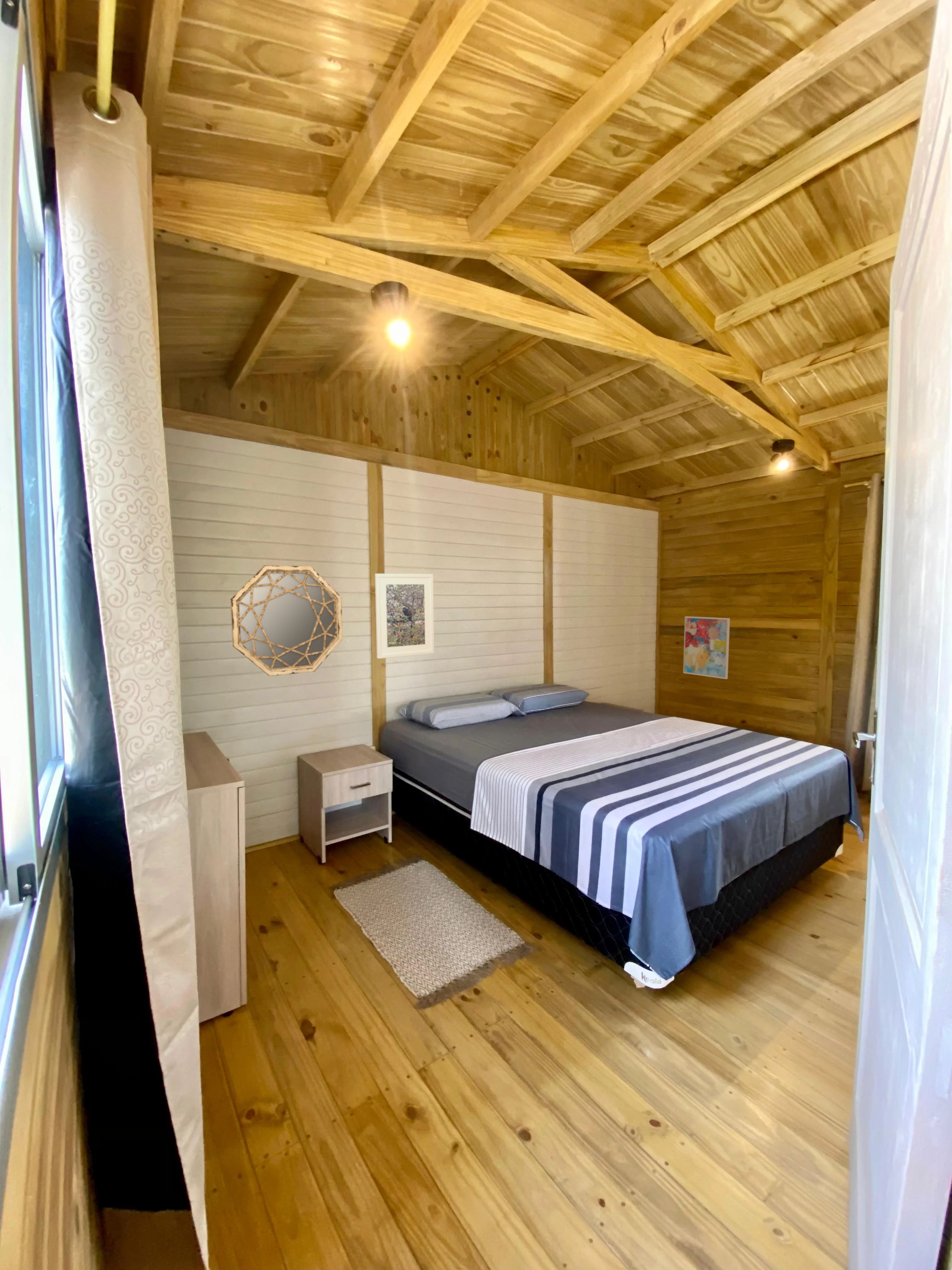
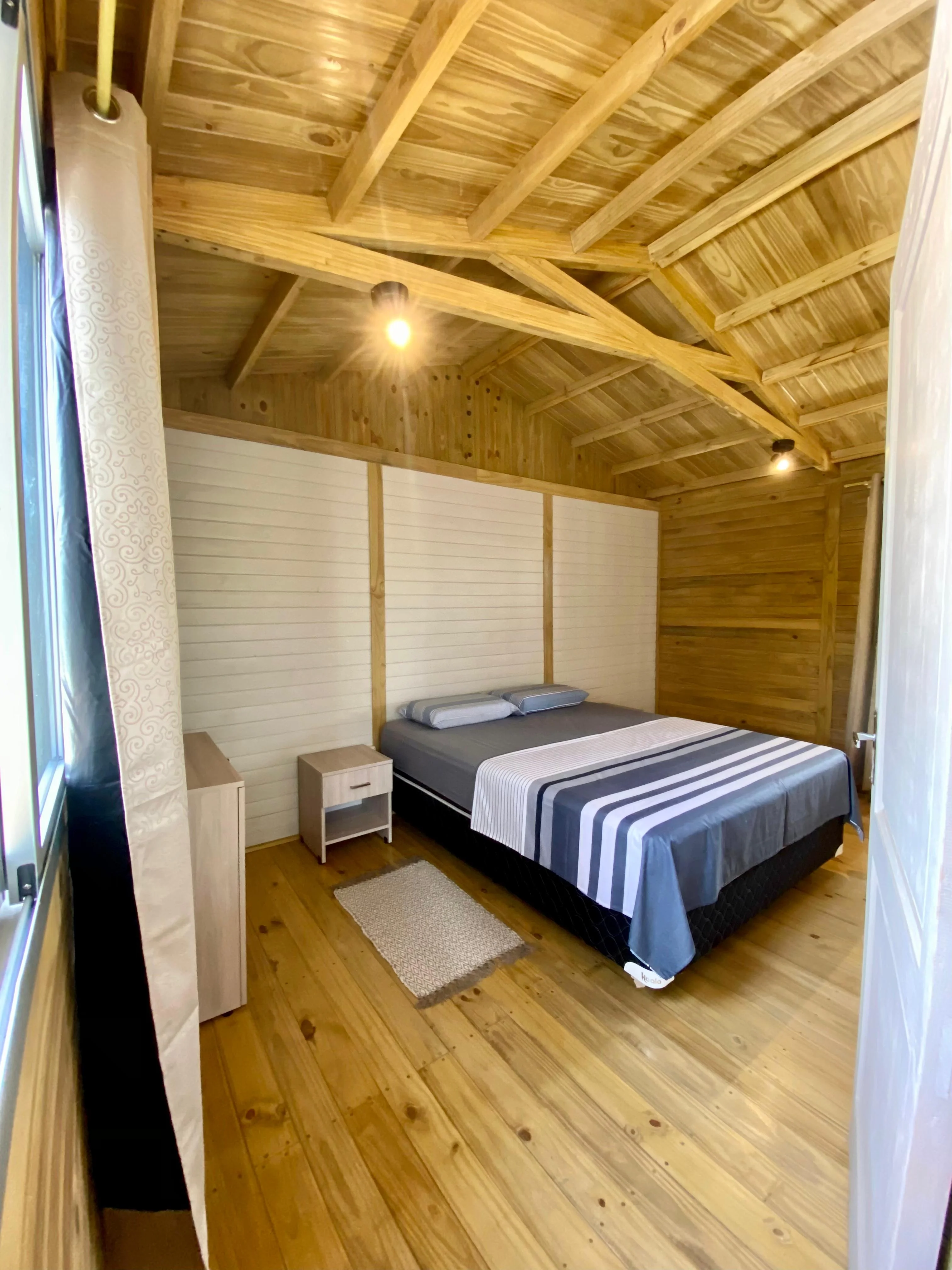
- wall art [683,616,730,679]
- home mirror [230,565,343,677]
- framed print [375,573,434,659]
